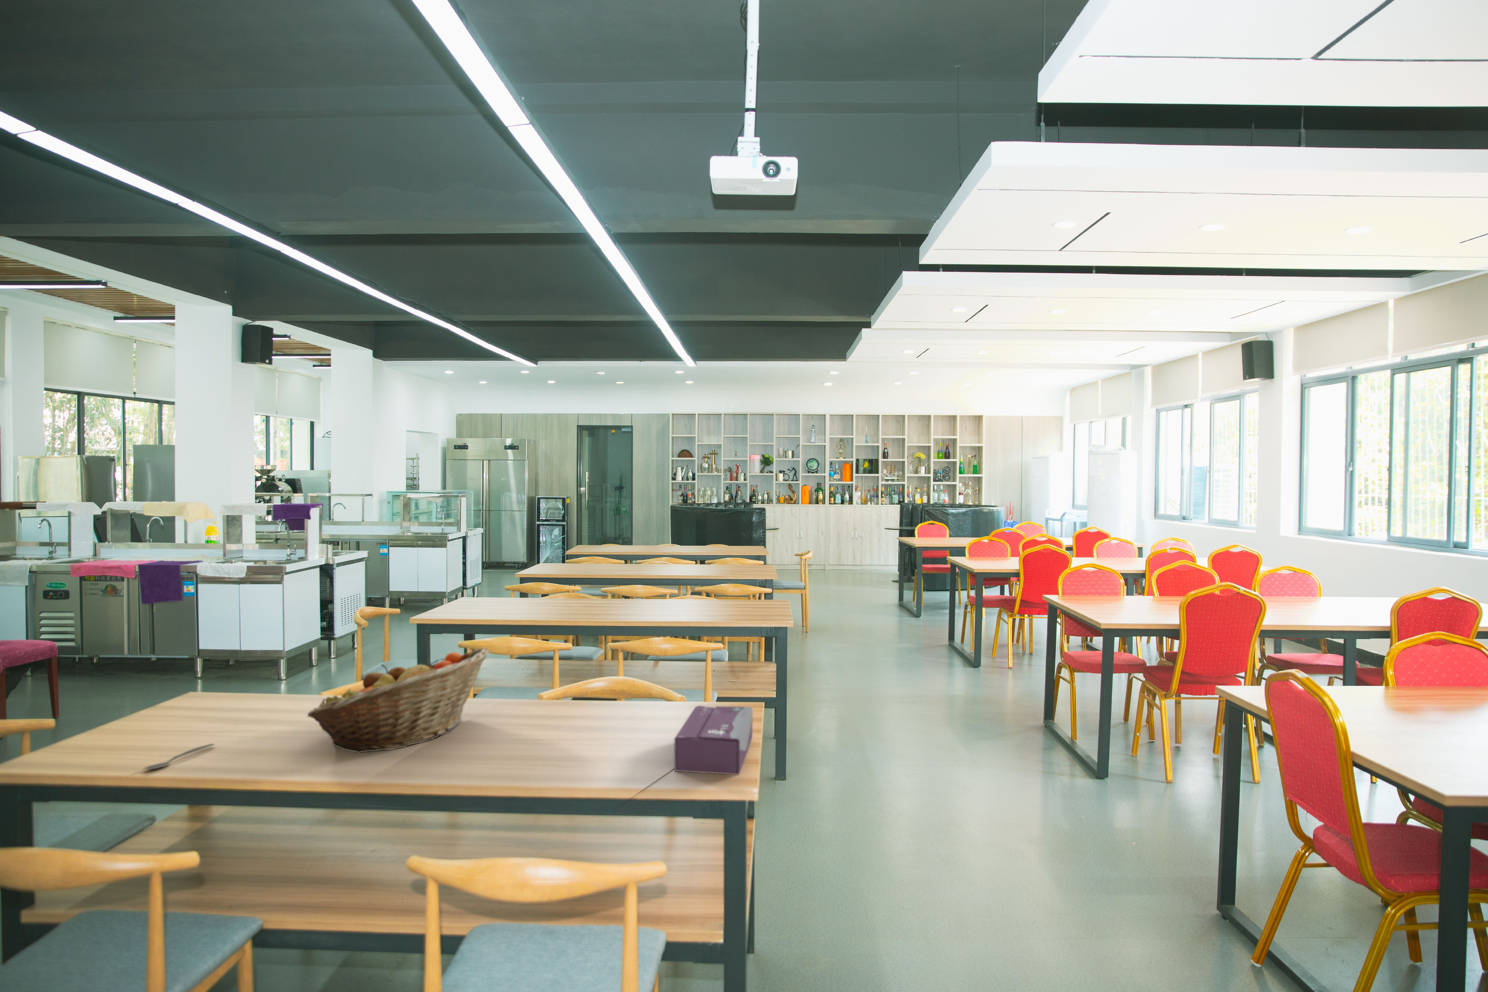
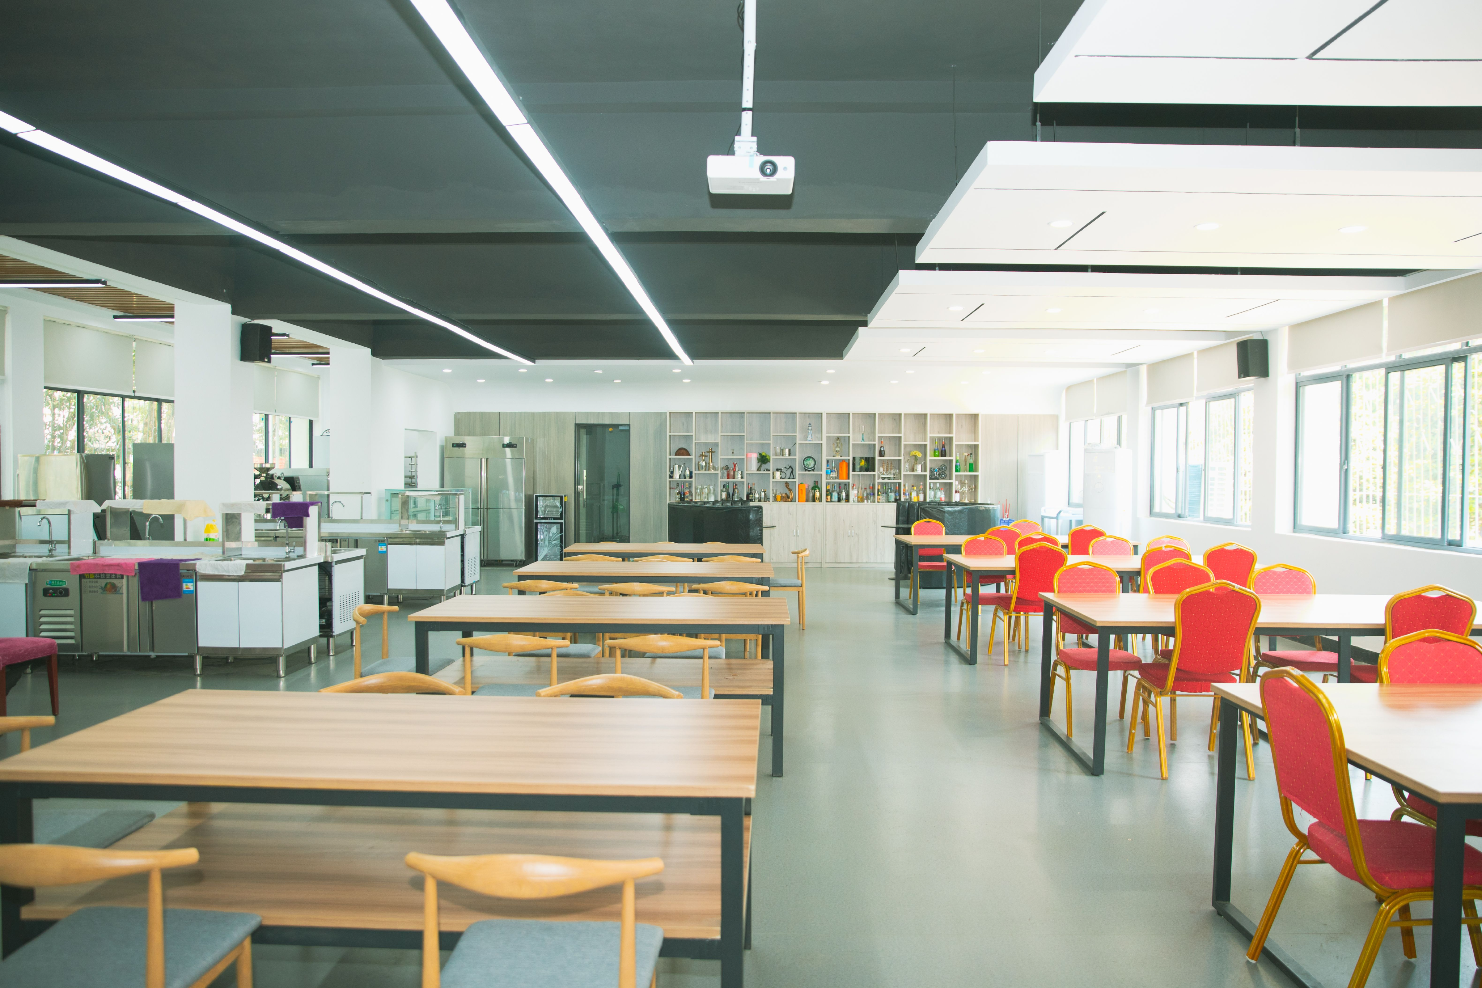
- tissue box [673,705,753,775]
- spoon [143,744,215,769]
- fruit basket [307,648,489,753]
